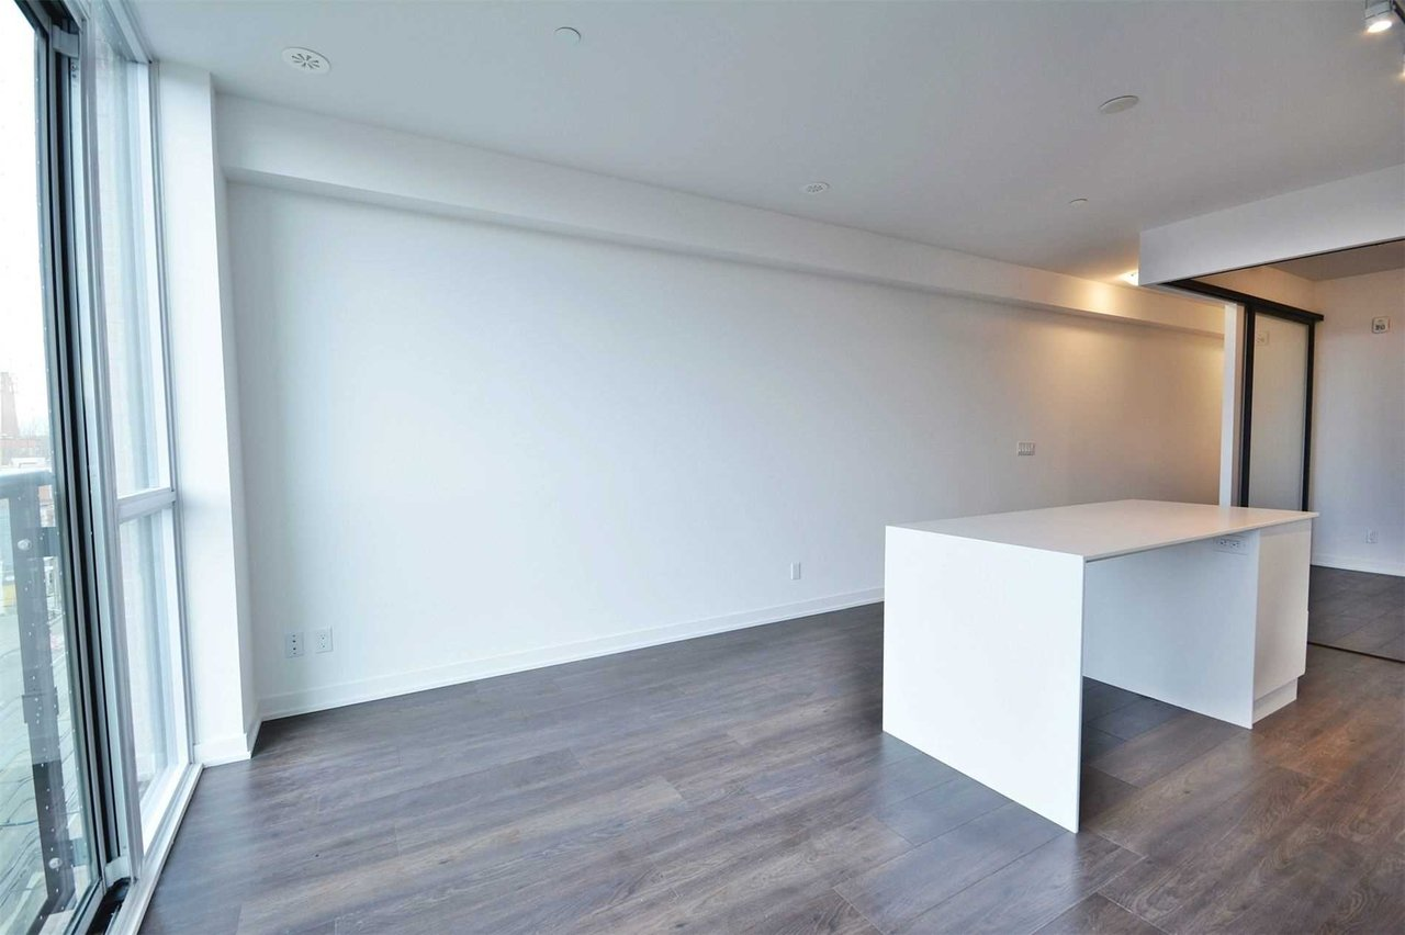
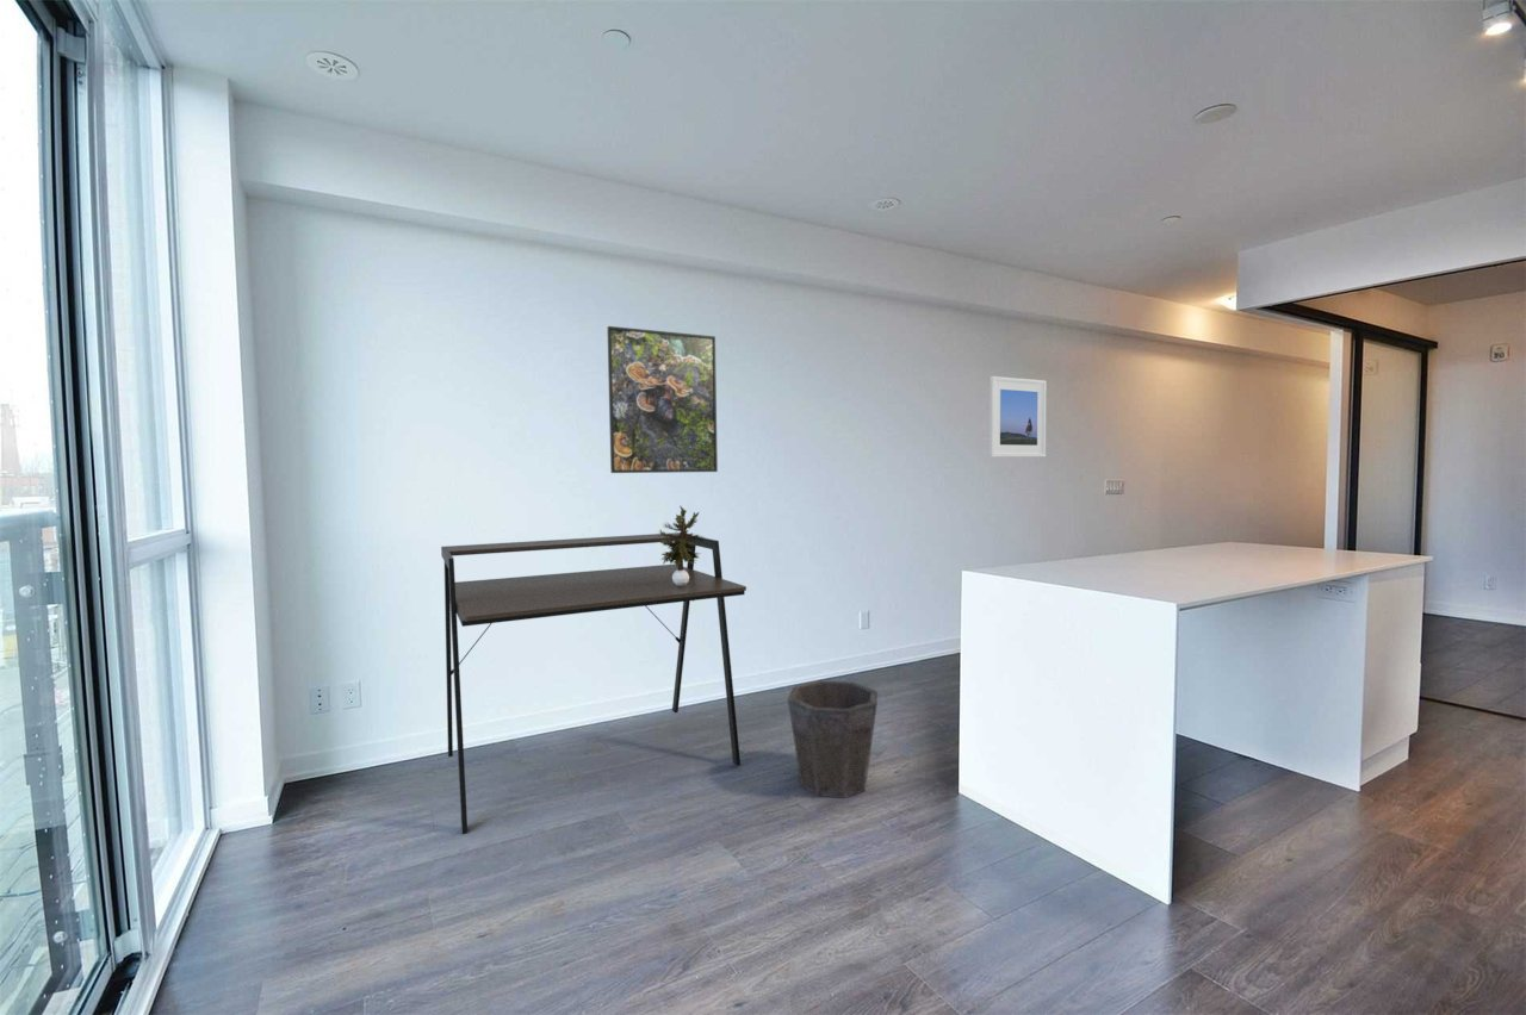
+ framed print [606,325,719,474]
+ desk [440,531,748,835]
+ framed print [988,375,1048,459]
+ waste bin [787,679,879,799]
+ potted plant [657,504,706,586]
